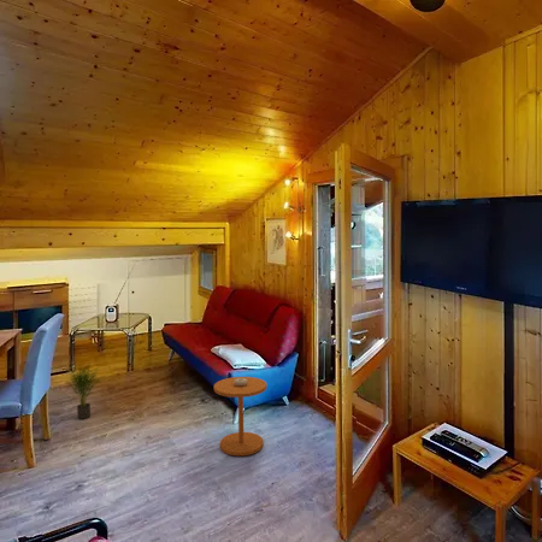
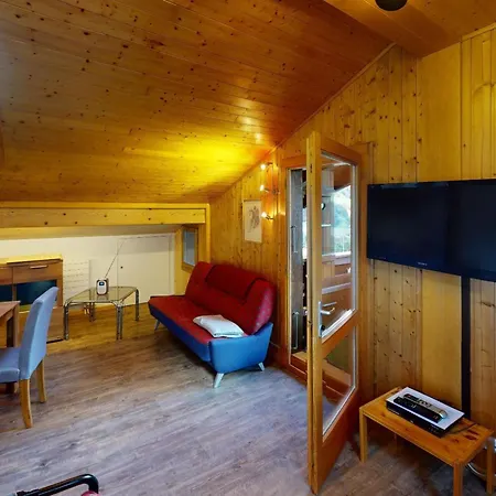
- potted plant [65,363,105,420]
- side table [213,376,269,456]
